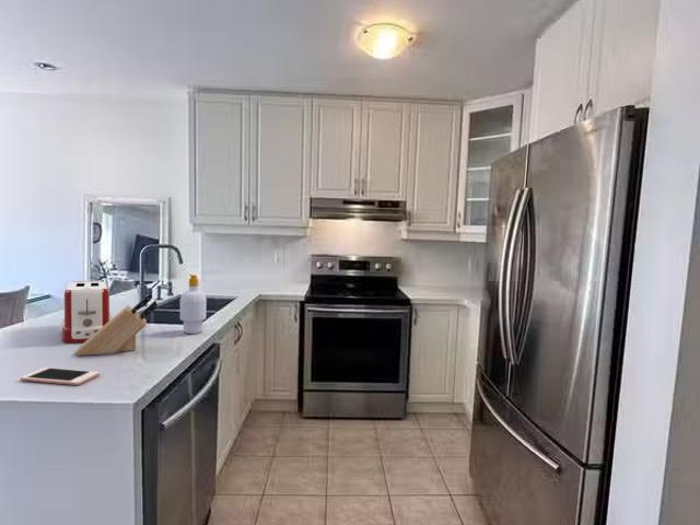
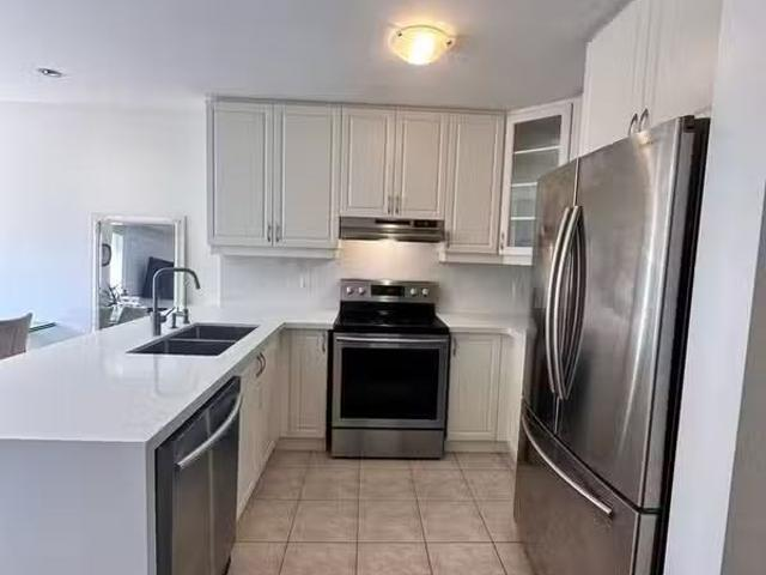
- toaster [59,280,113,343]
- soap bottle [179,273,208,335]
- knife block [74,292,159,357]
- cell phone [19,366,101,386]
